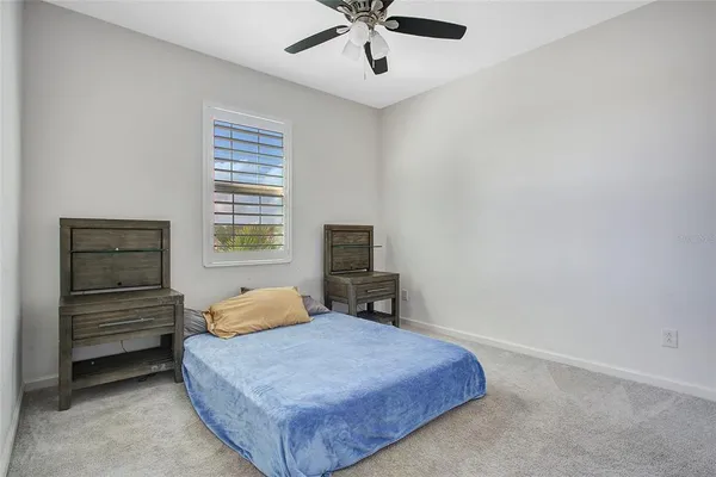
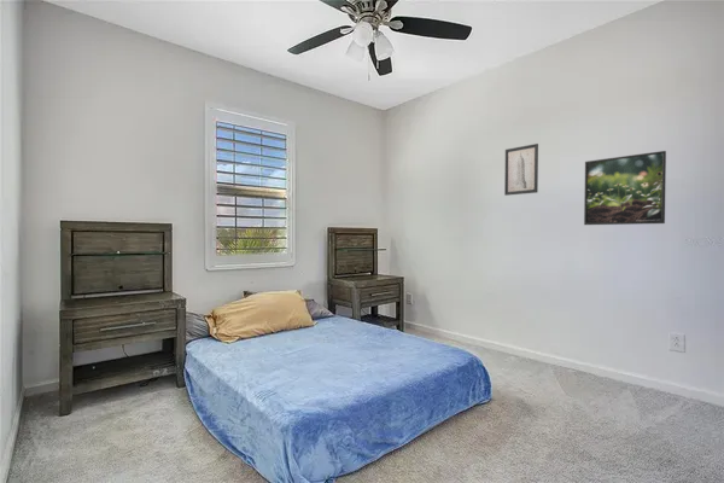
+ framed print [583,150,667,226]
+ wall art [503,142,539,197]
